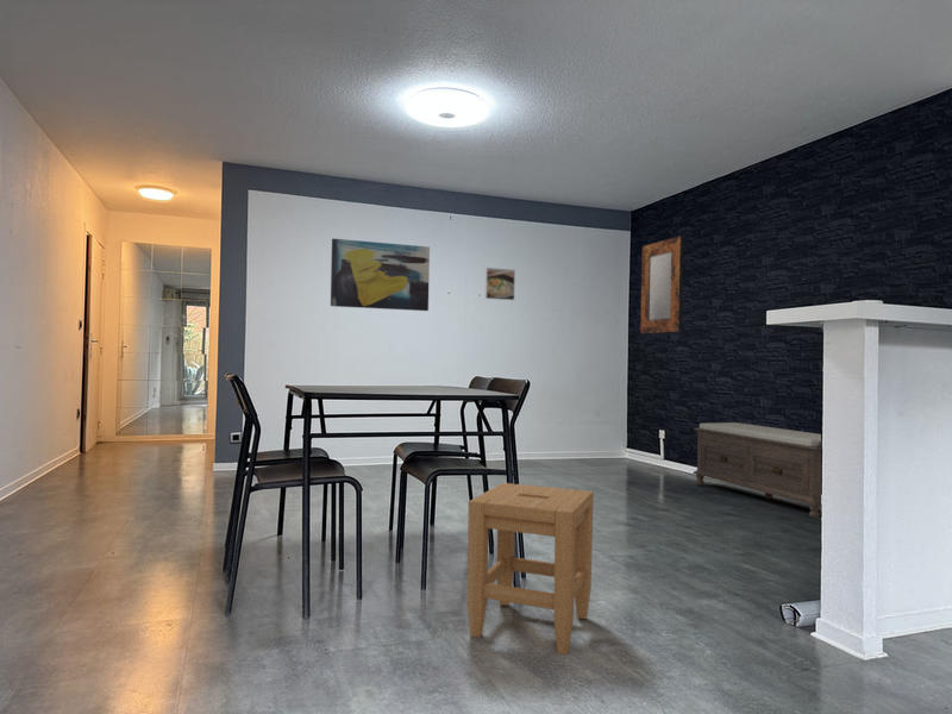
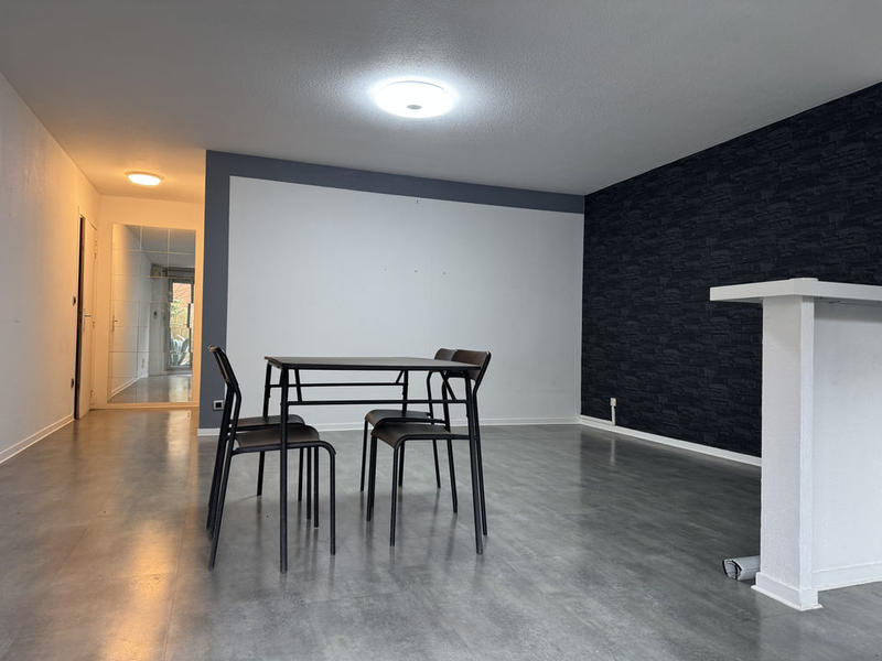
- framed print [484,267,516,301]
- wall art [330,237,431,312]
- home mirror [639,234,684,334]
- stool [466,482,595,656]
- bench [691,421,822,519]
